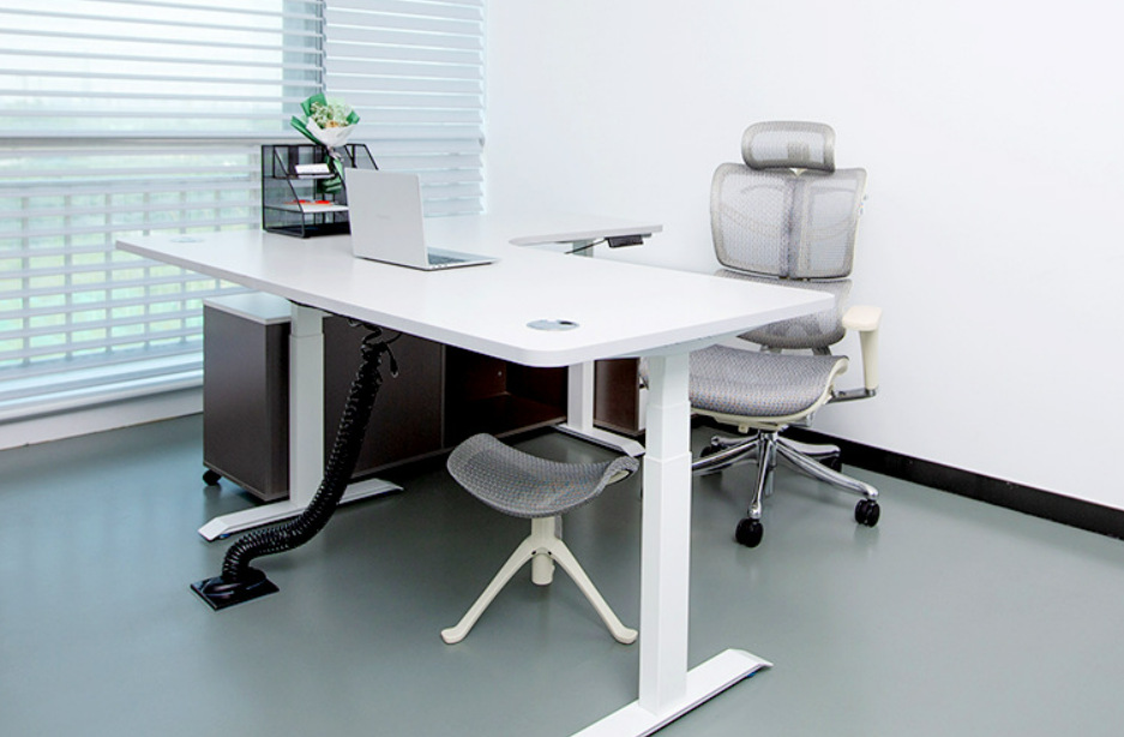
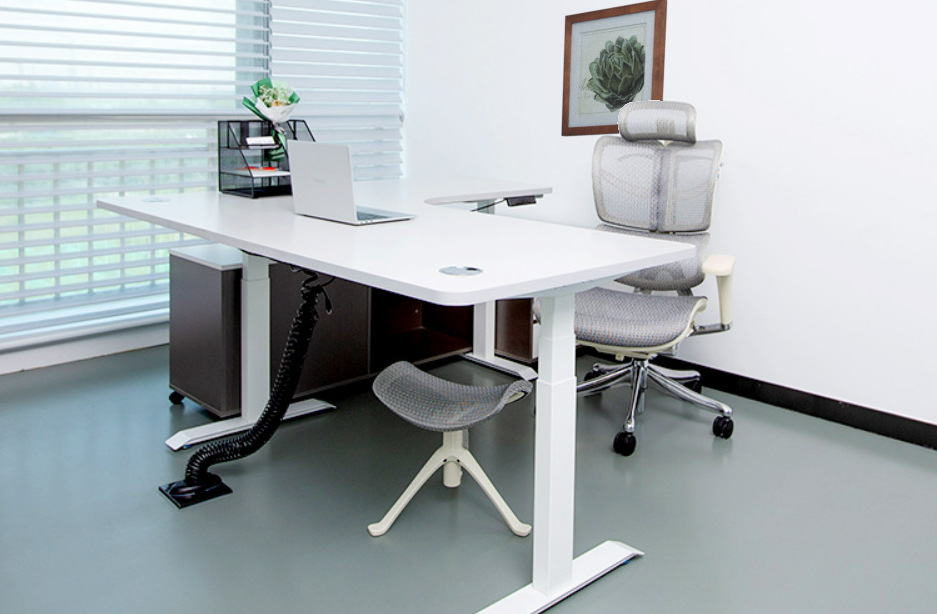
+ wall art [560,0,668,137]
